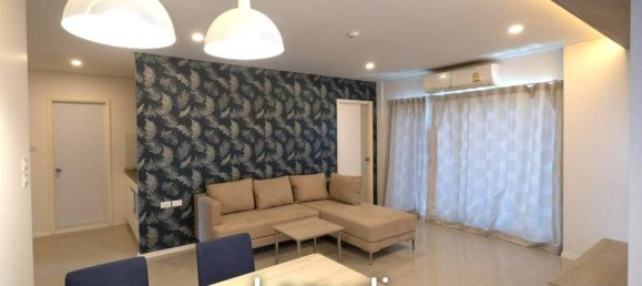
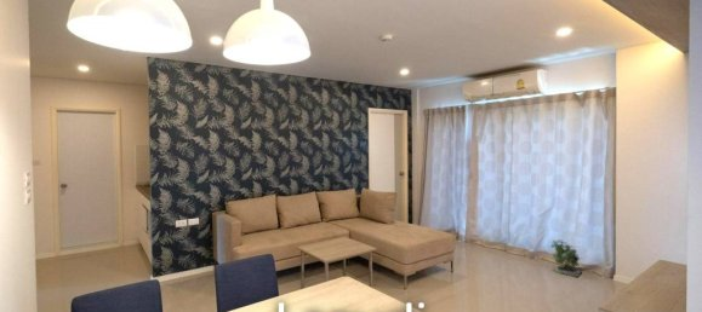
+ potted plant [549,238,582,278]
